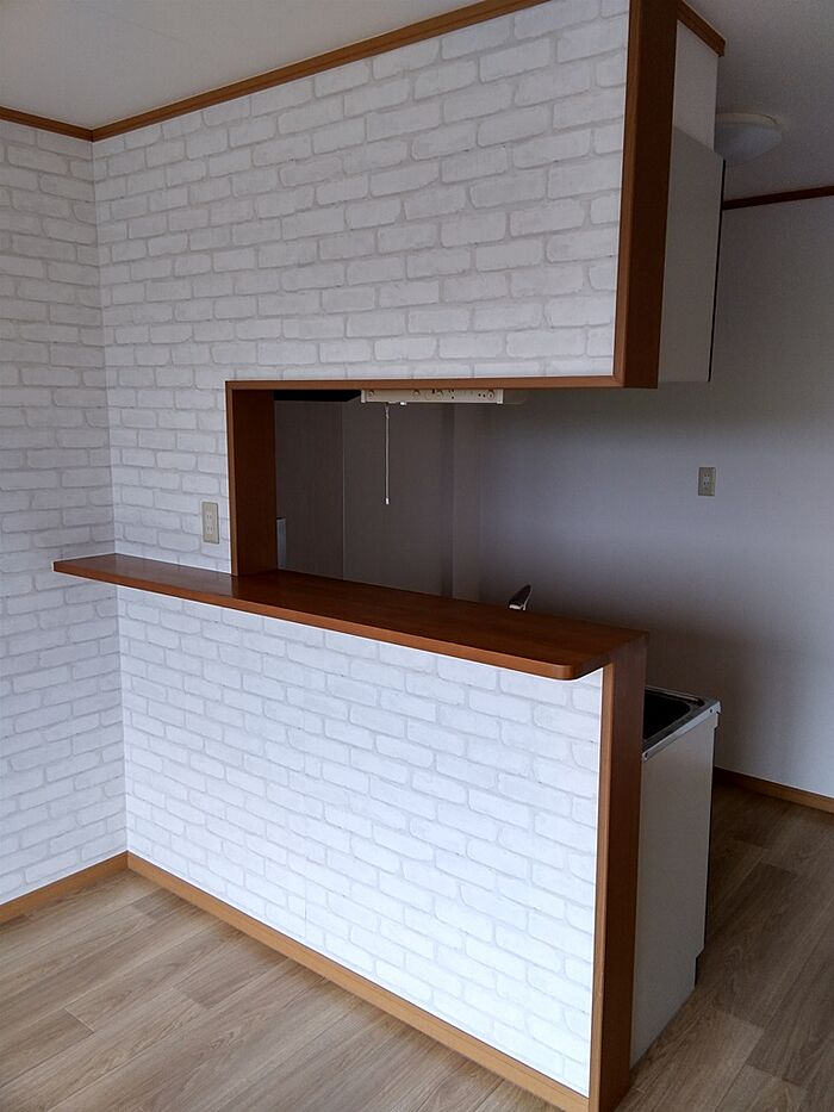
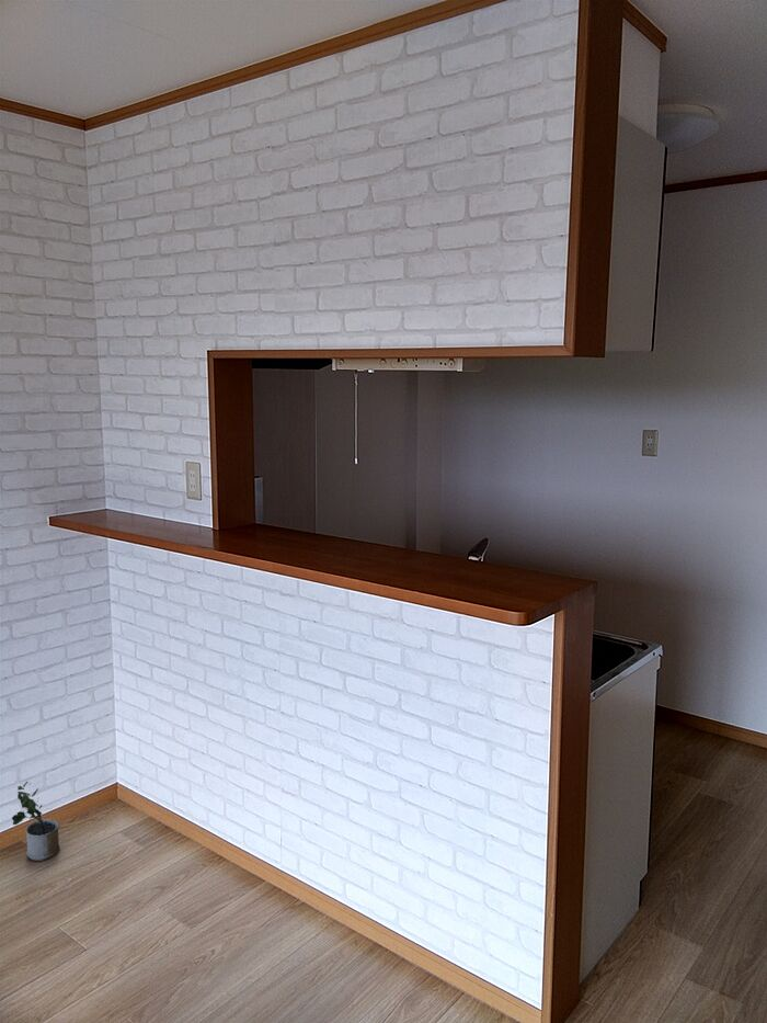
+ potted plant [11,781,61,862]
